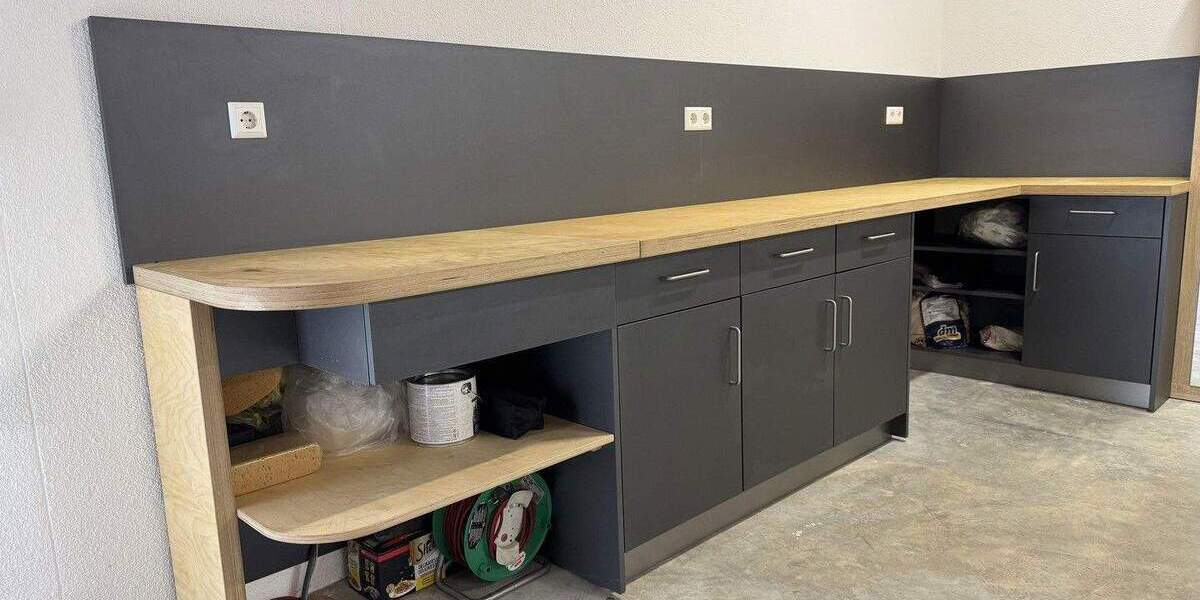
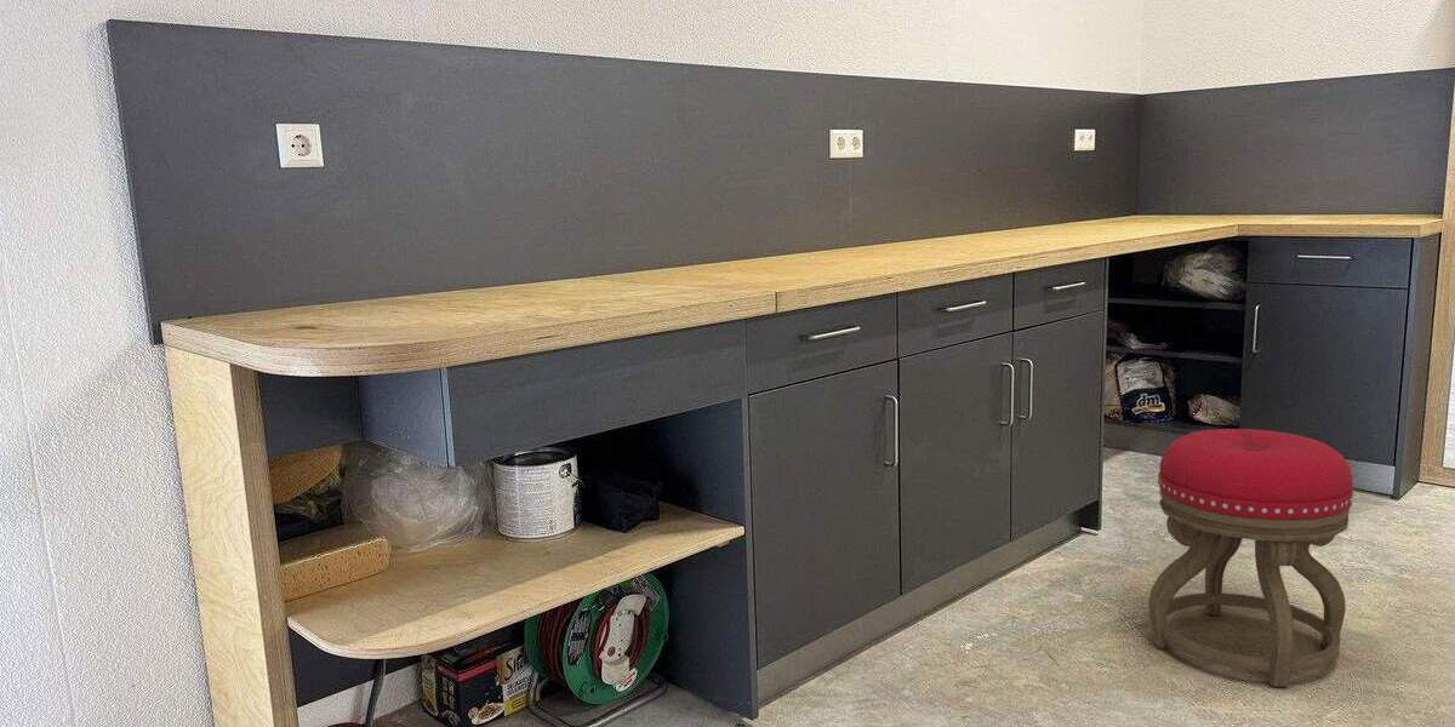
+ stool [1148,428,1354,688]
